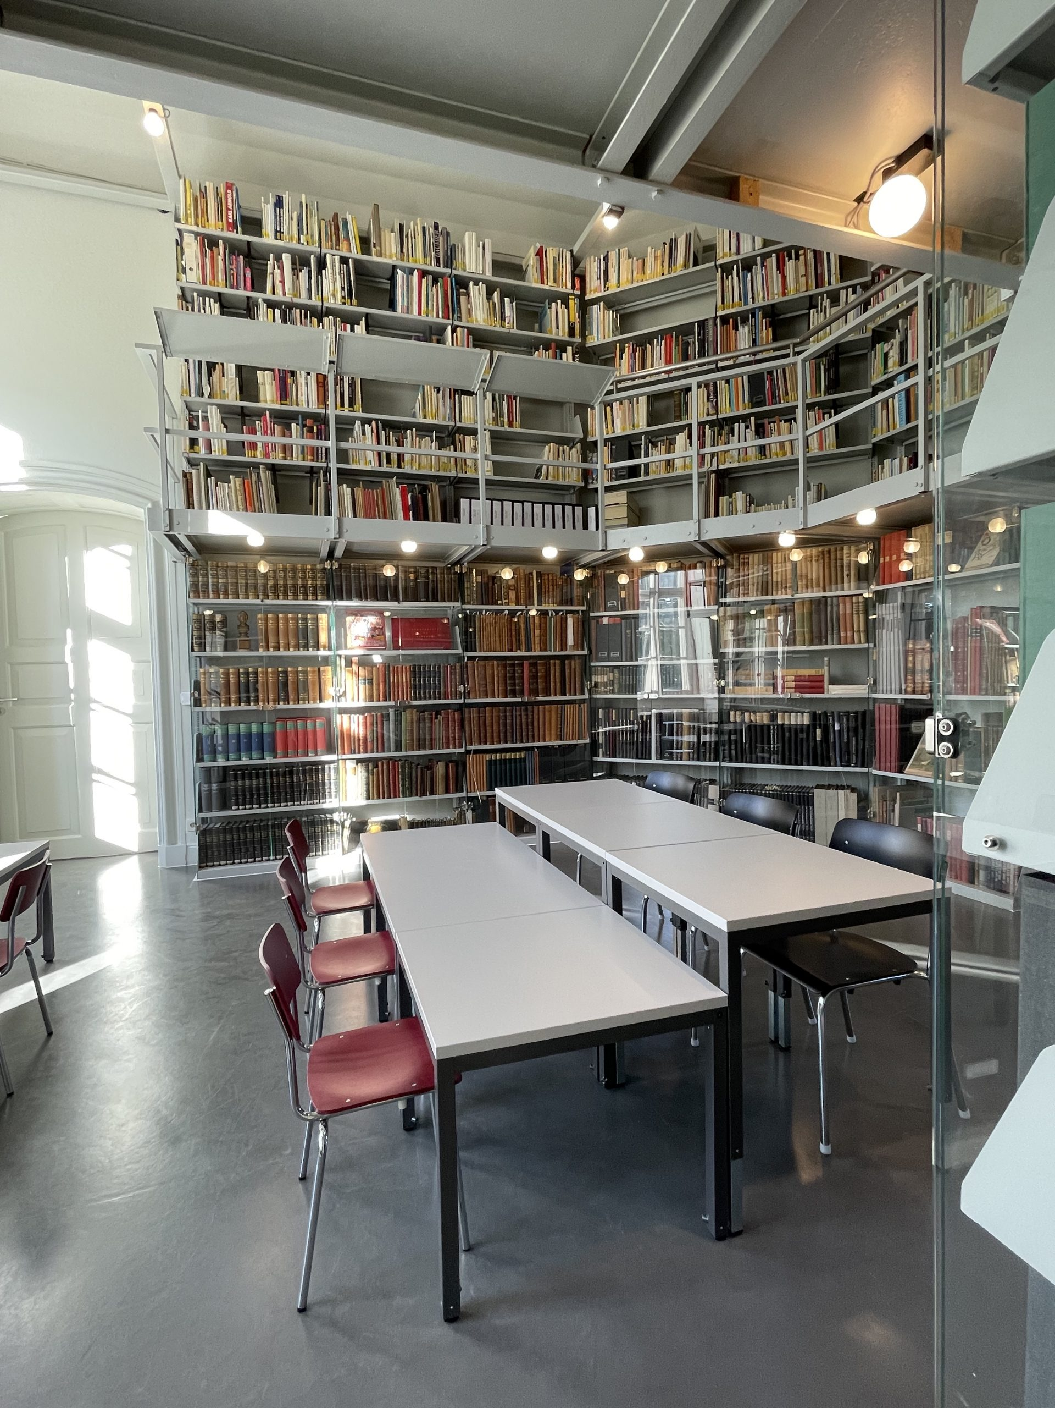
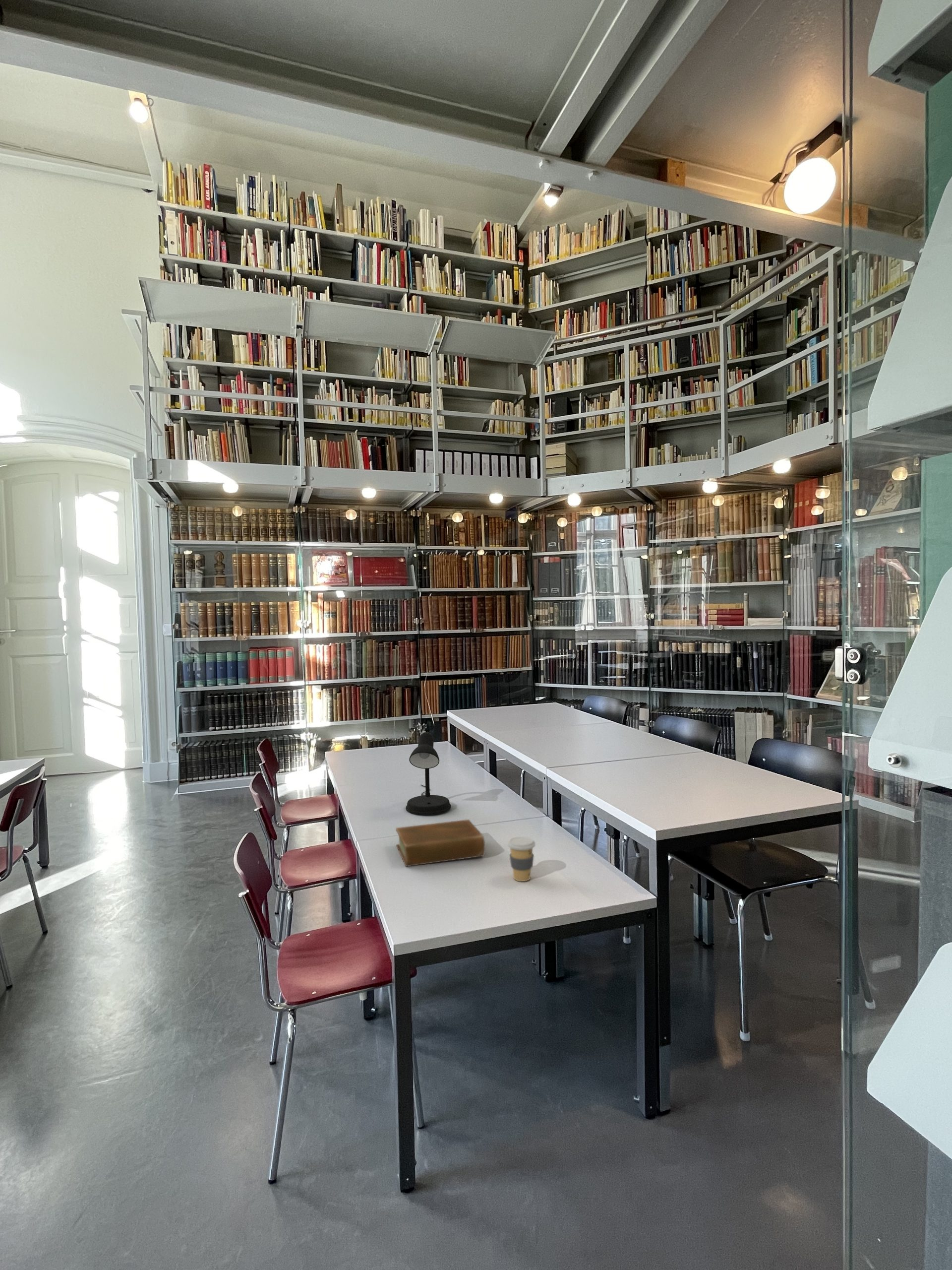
+ book [395,819,485,867]
+ coffee cup [507,836,536,882]
+ desk lamp [405,732,451,816]
